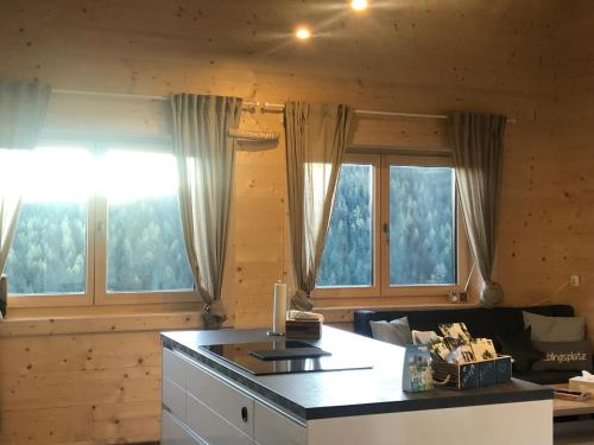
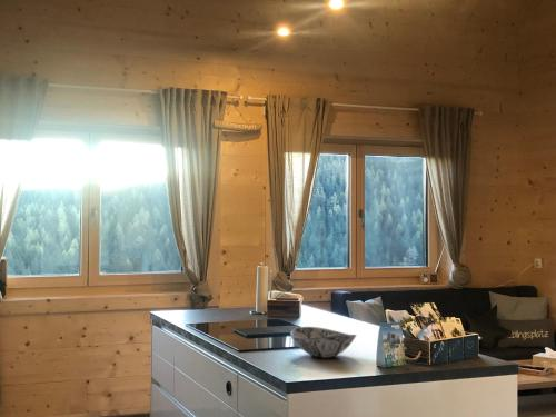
+ decorative bowl [289,326,357,359]
